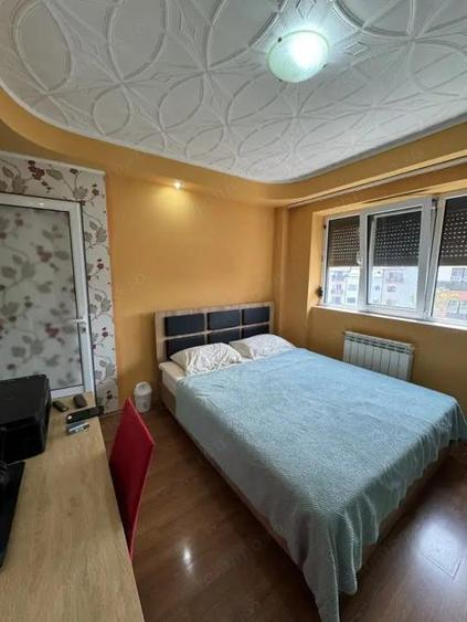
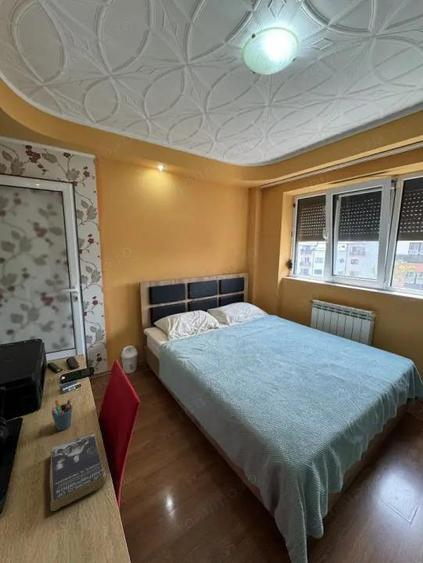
+ pen holder [50,398,73,432]
+ book [48,432,106,512]
